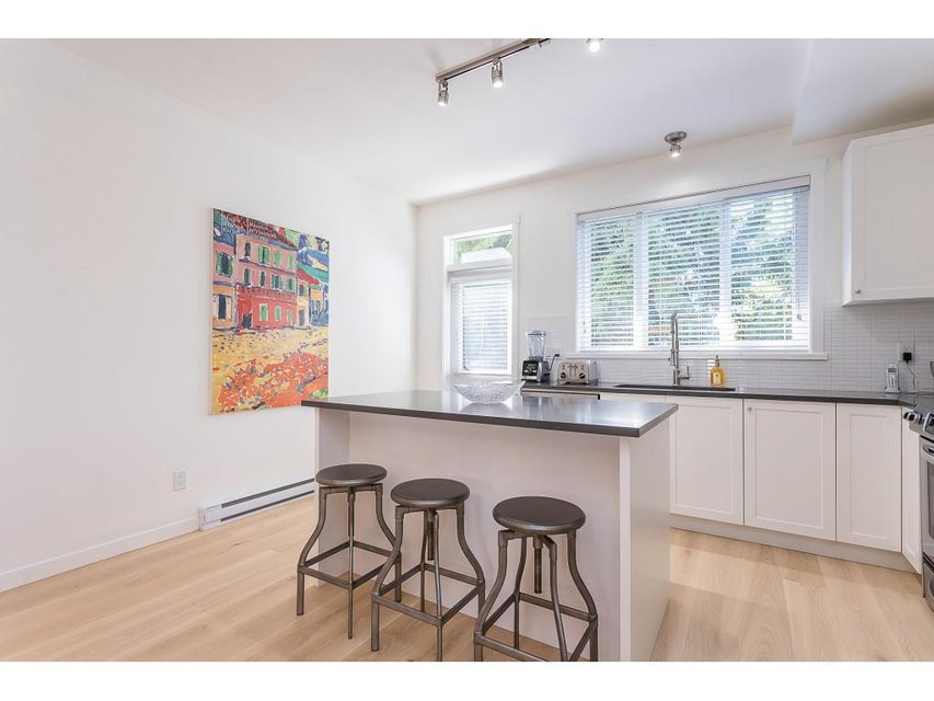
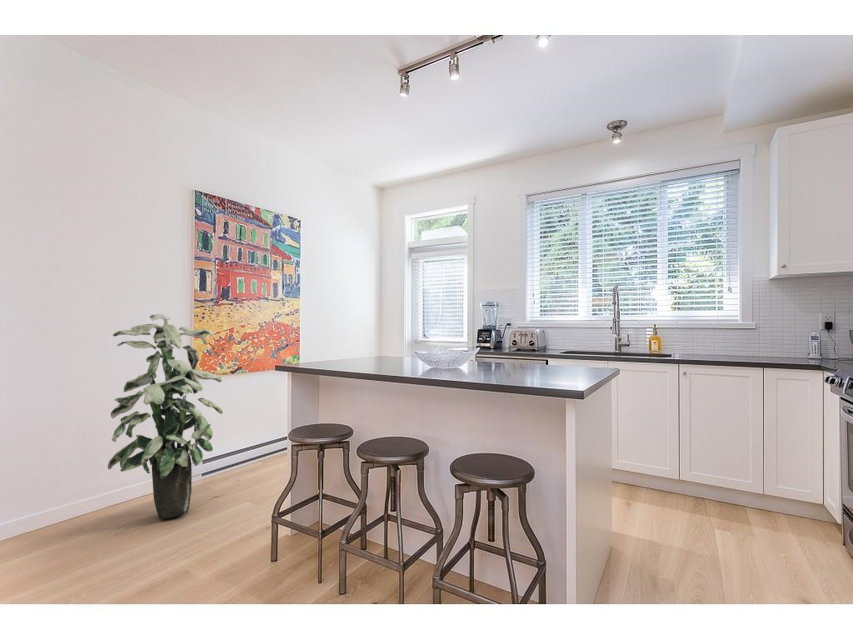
+ indoor plant [107,313,224,520]
